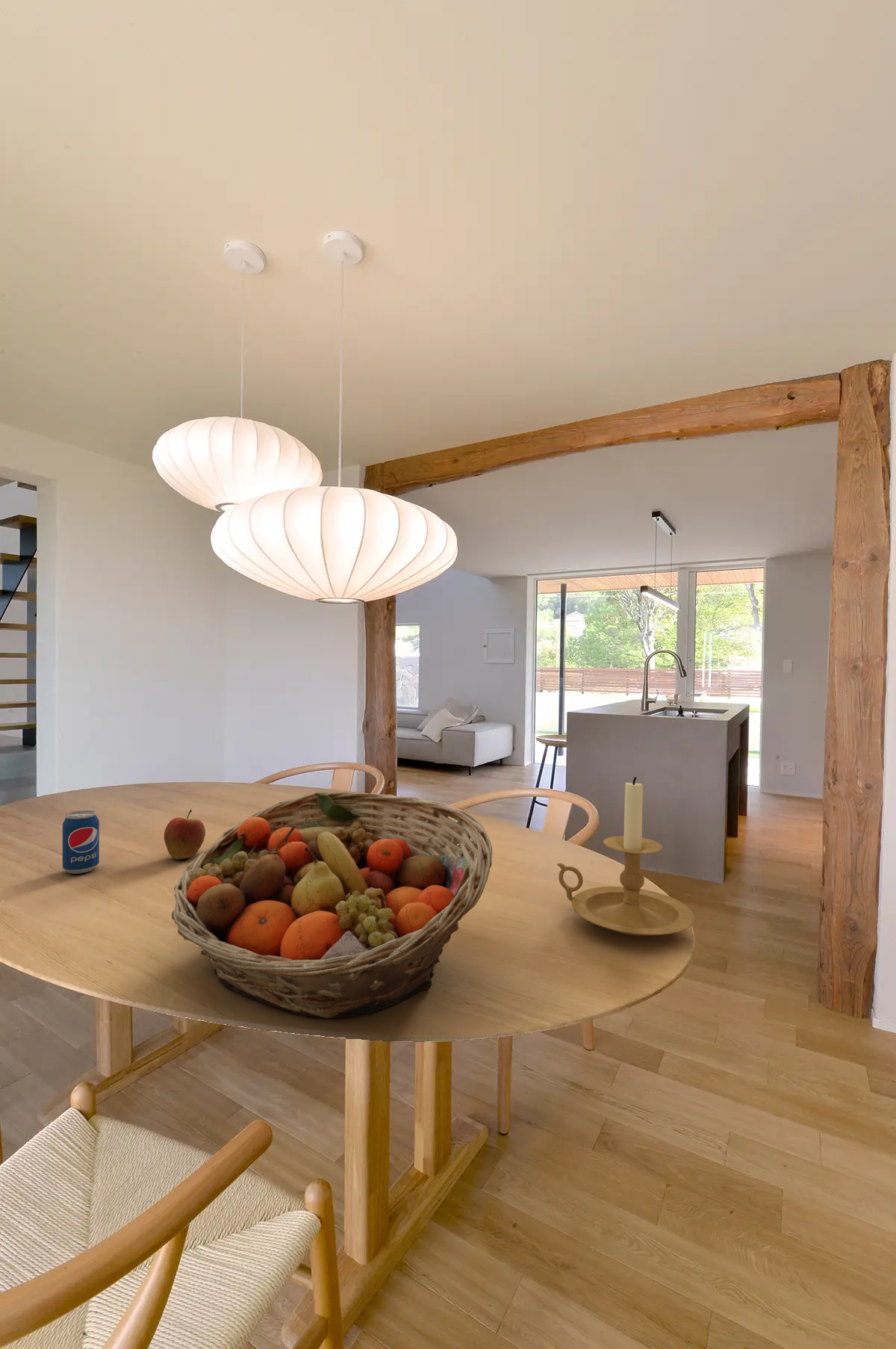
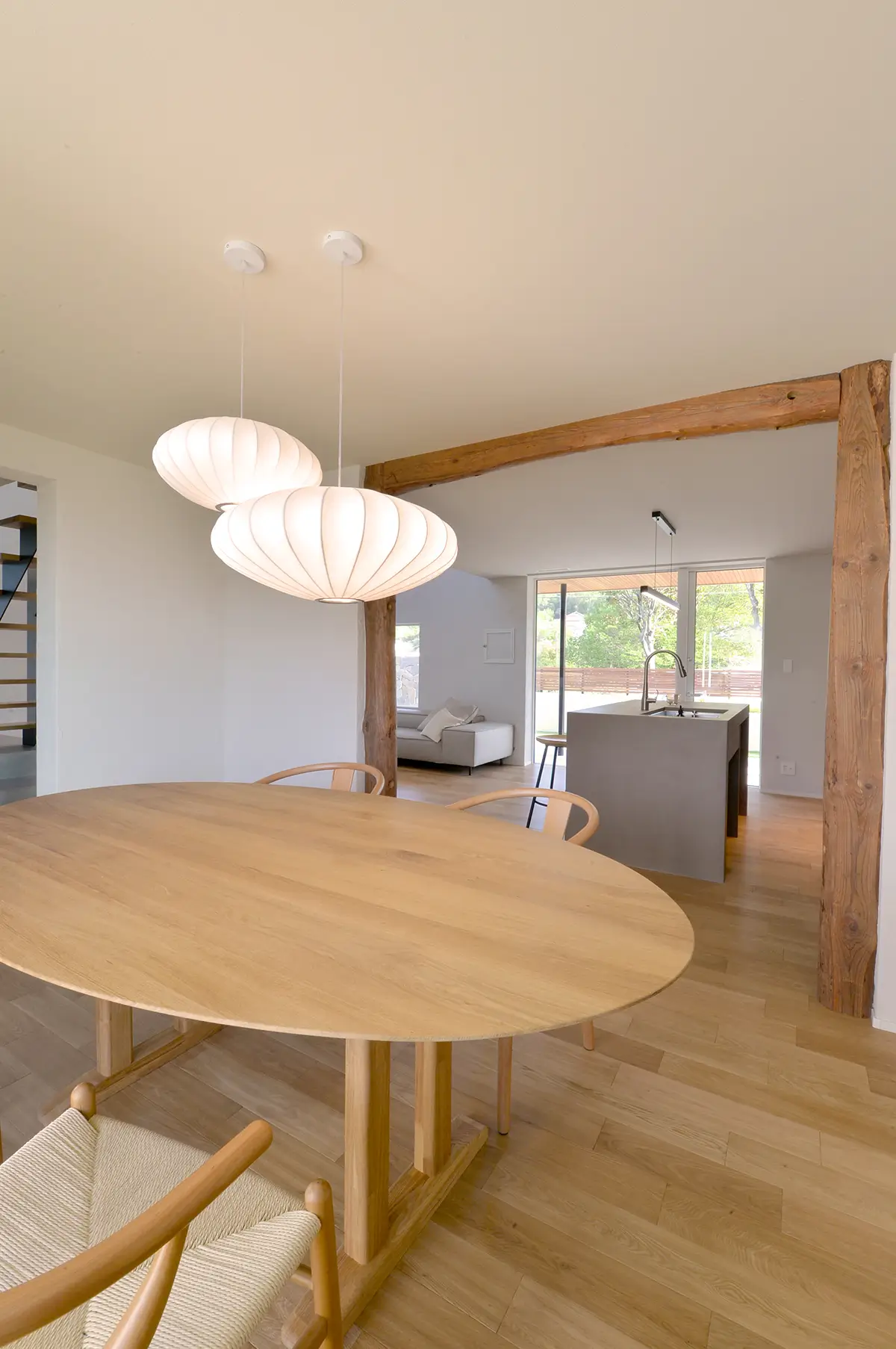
- fruit basket [171,791,493,1019]
- beverage can [62,810,100,875]
- candle holder [556,776,695,937]
- apple [164,809,206,860]
